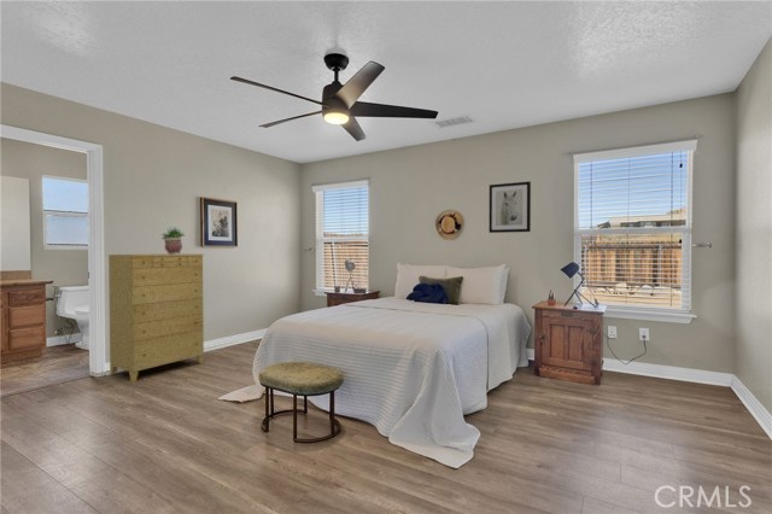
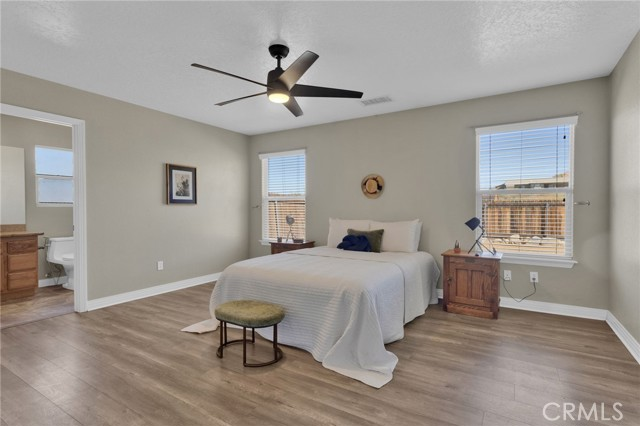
- wall art [489,180,532,234]
- dresser [107,252,205,382]
- potted plant [159,226,186,255]
